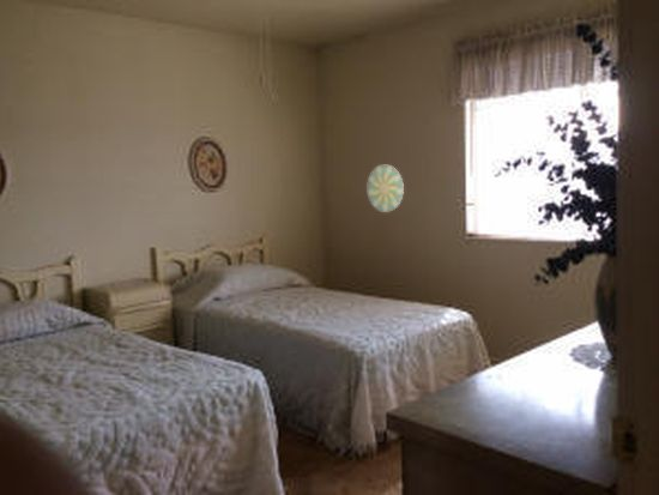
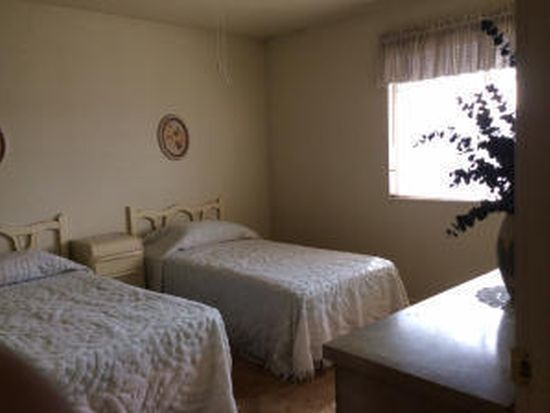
- decorative plate [365,164,405,213]
